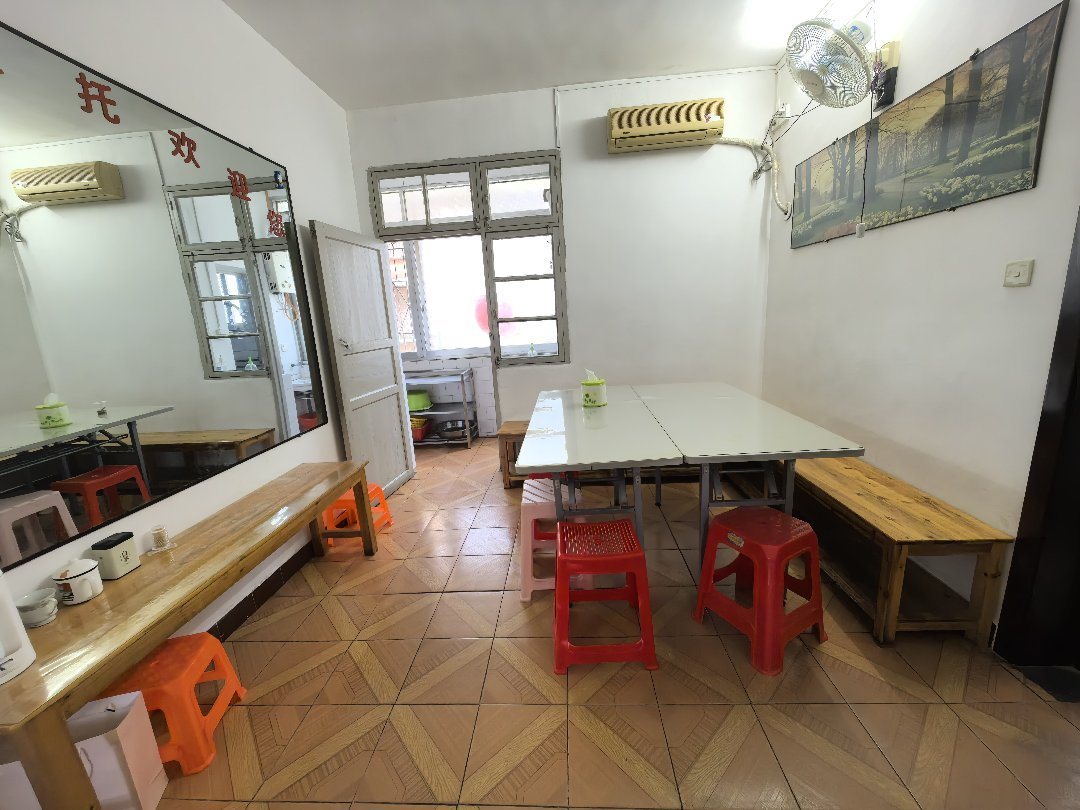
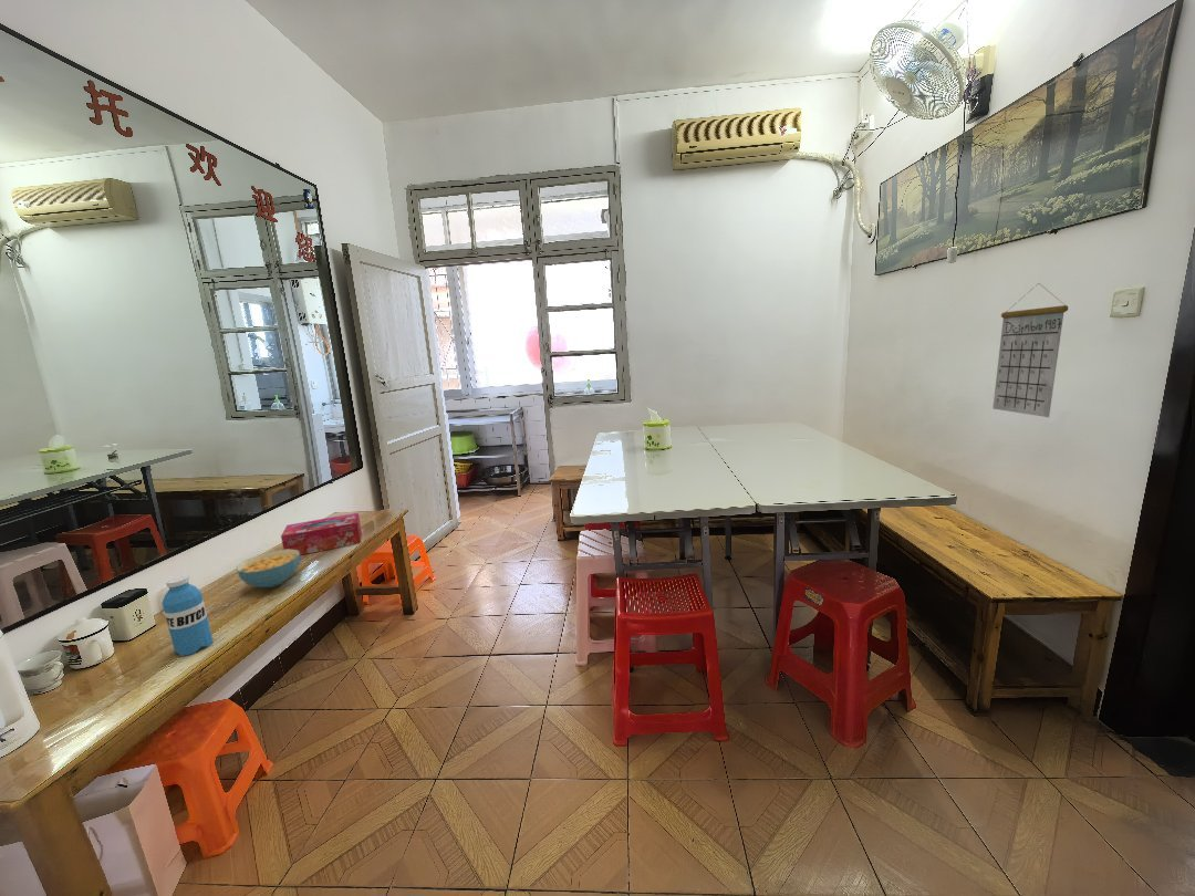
+ cereal bowl [236,549,301,588]
+ water bottle [160,574,214,657]
+ tissue box [280,512,363,556]
+ calendar [991,282,1069,418]
